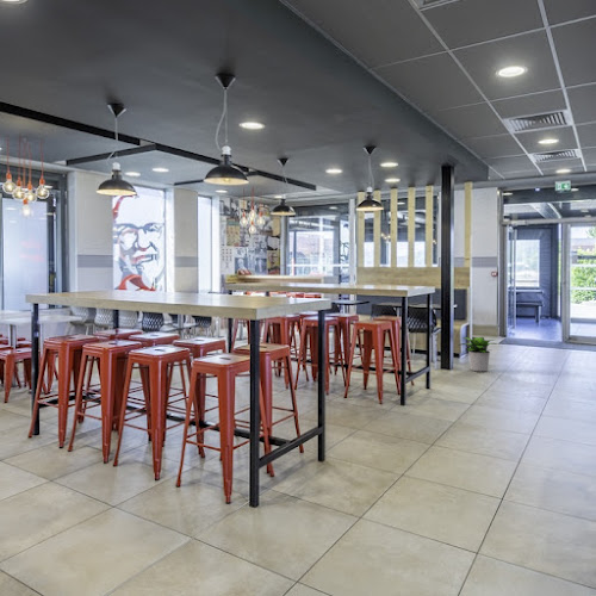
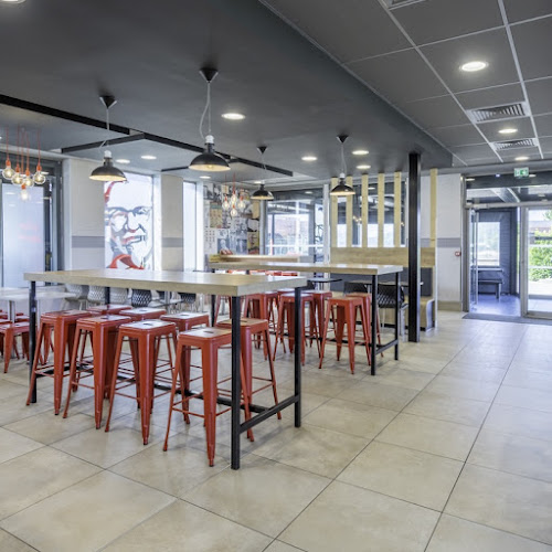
- potted plant [457,336,499,373]
